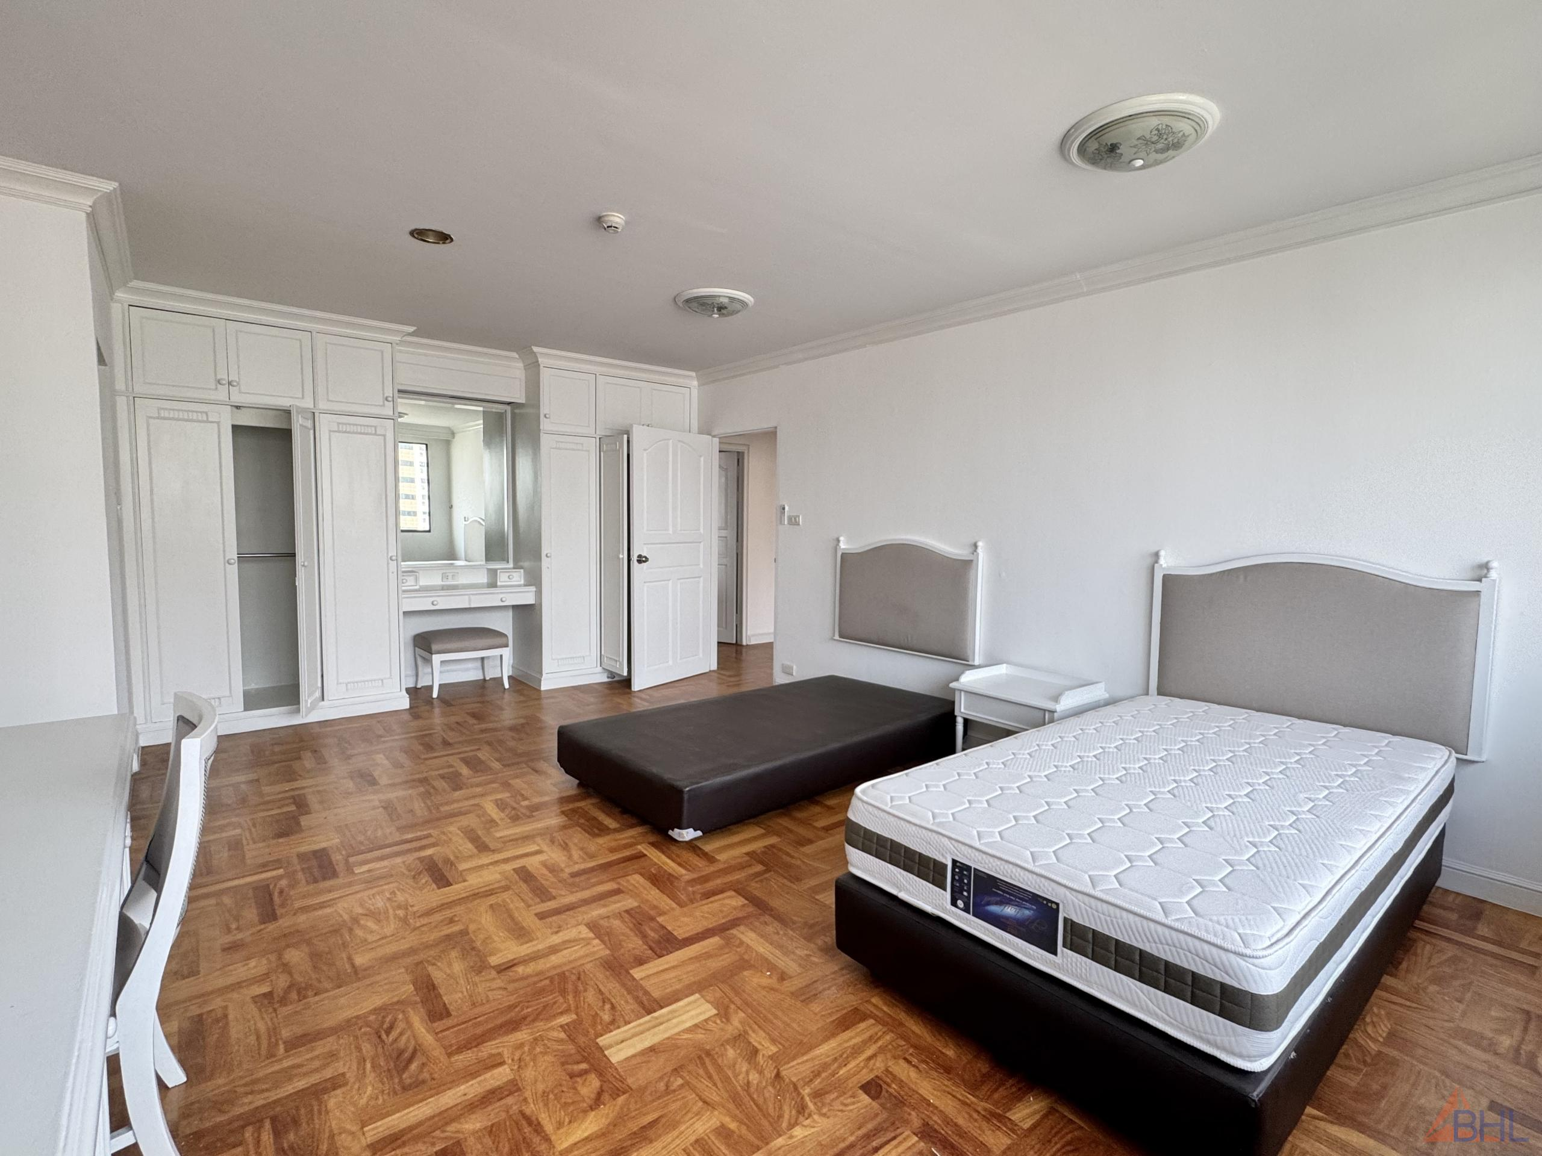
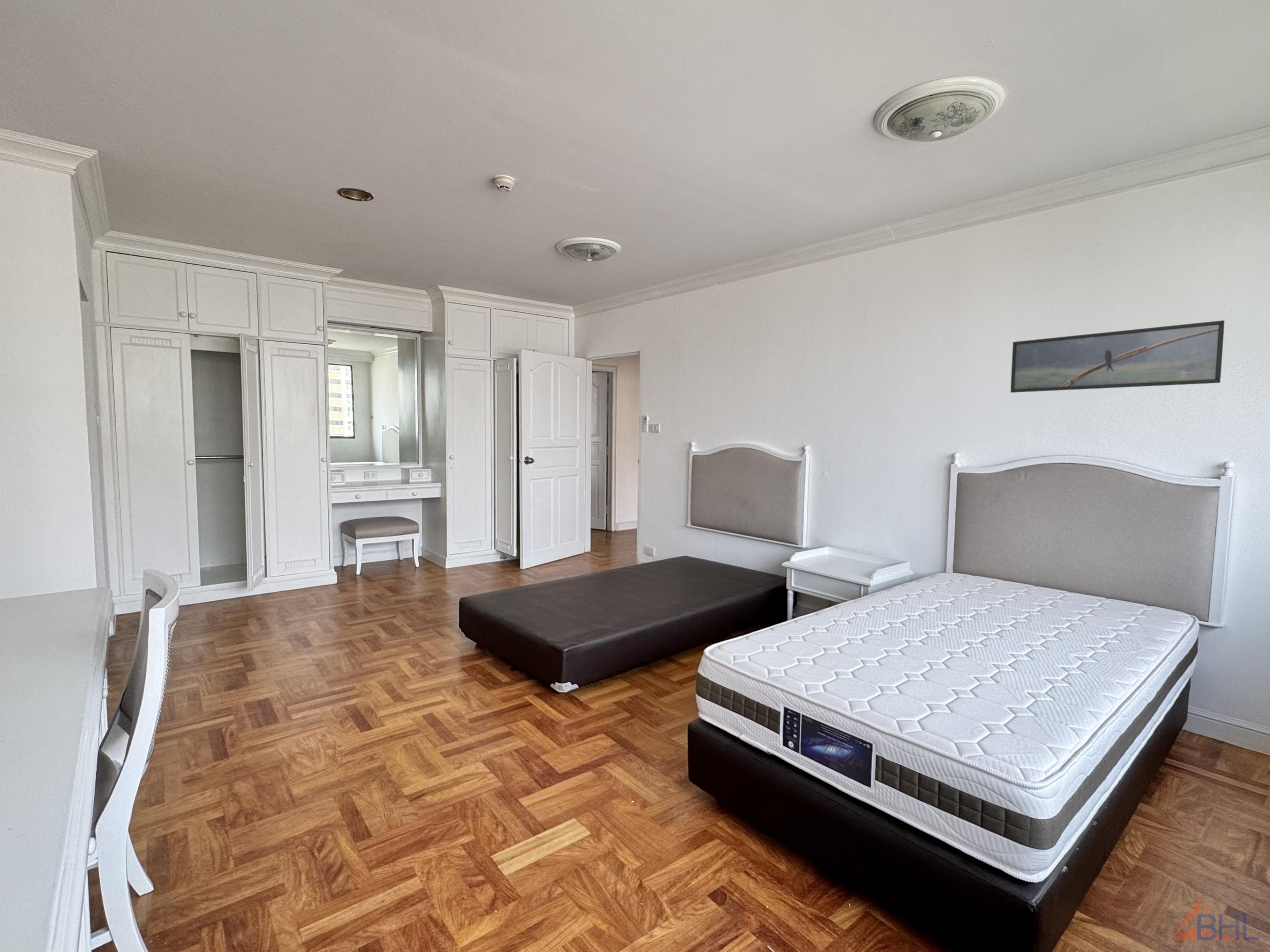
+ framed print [1010,320,1225,393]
